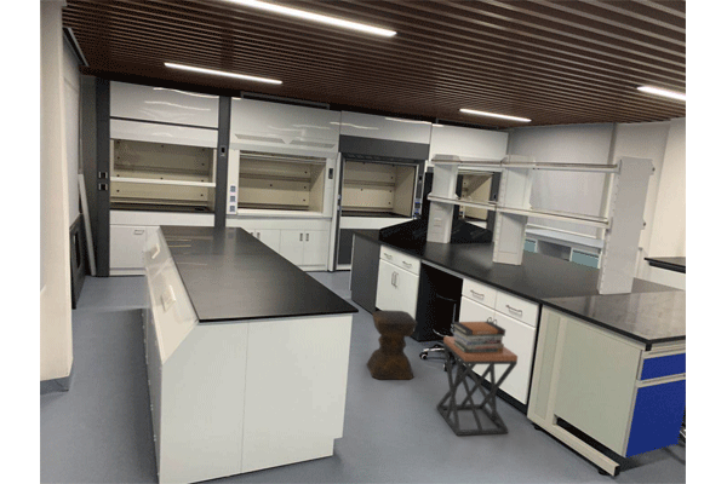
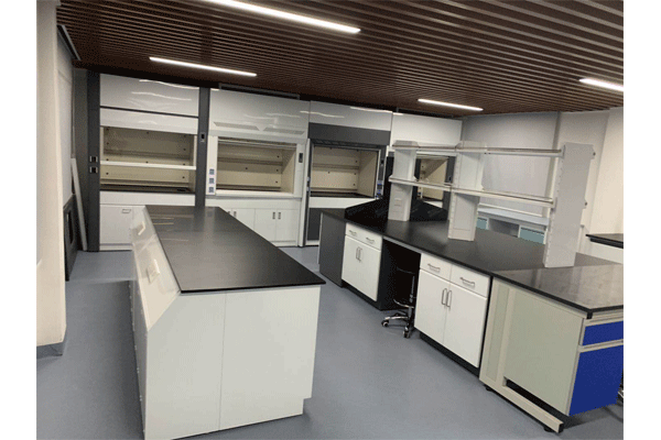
- book stack [451,321,506,352]
- stool [366,309,419,380]
- stool [435,335,519,437]
